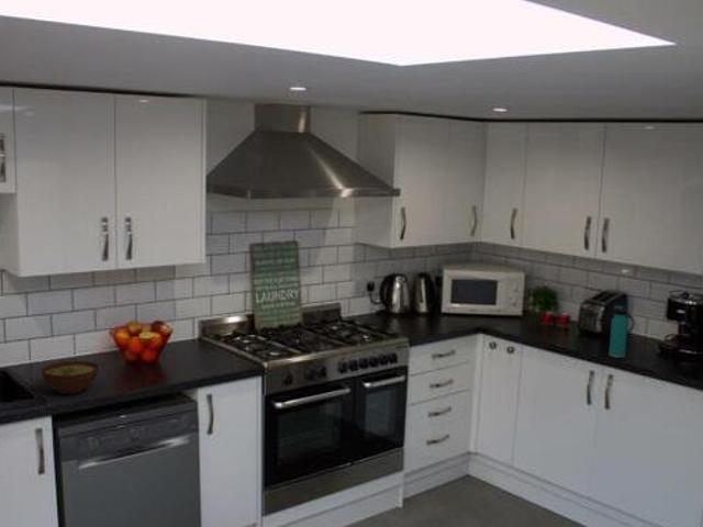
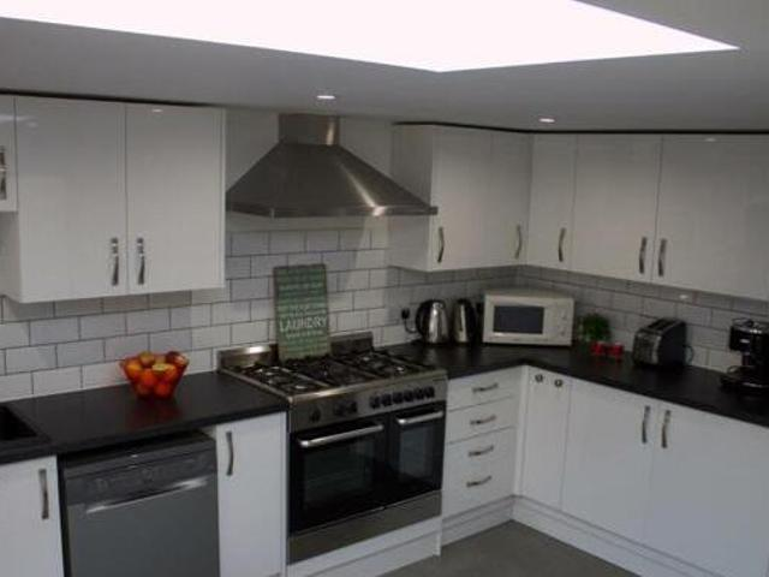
- bowl [41,360,100,395]
- thermos bottle [607,304,629,359]
